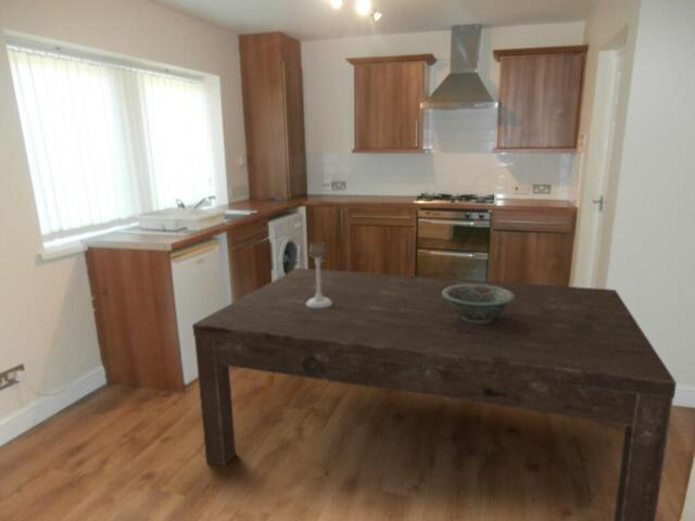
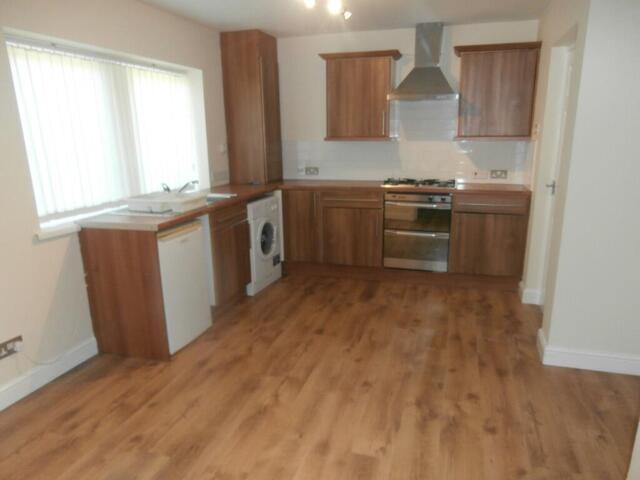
- decorative bowl [442,284,515,323]
- dining table [191,267,678,521]
- candle holder [306,241,332,307]
